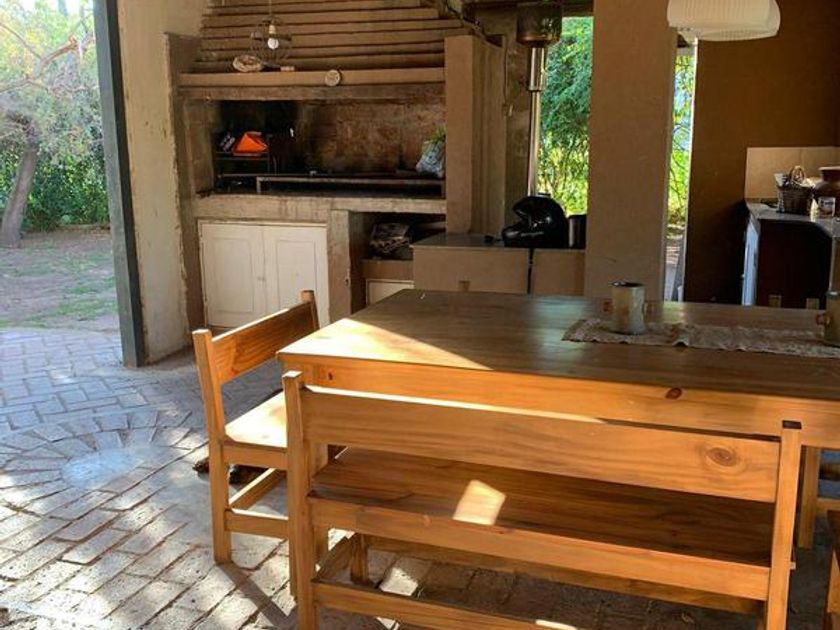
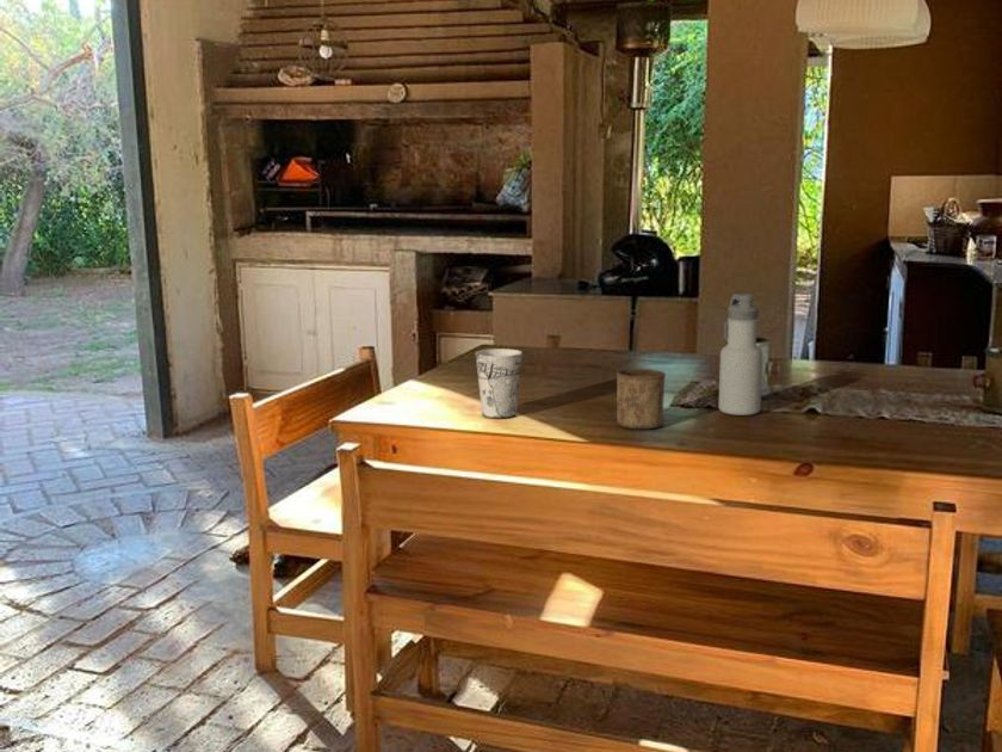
+ cup [616,368,667,430]
+ water bottle [717,292,763,417]
+ cup [475,347,524,419]
